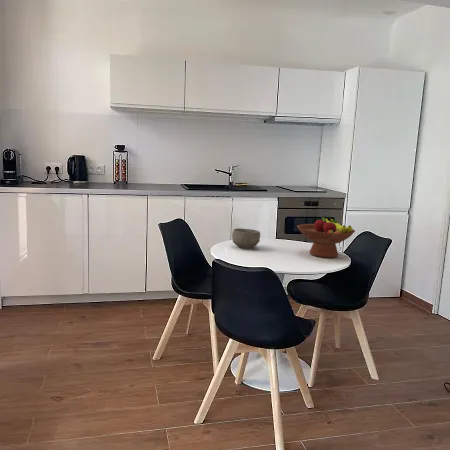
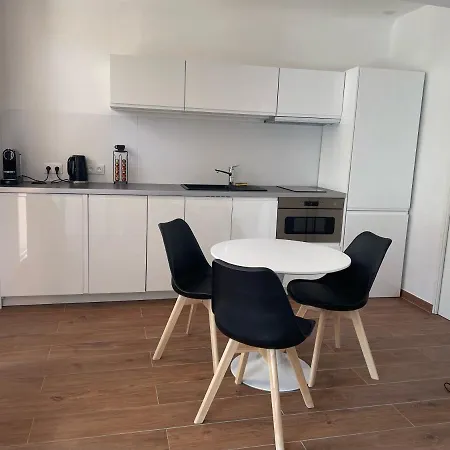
- bowl [231,227,261,249]
- fruit bowl [296,215,356,259]
